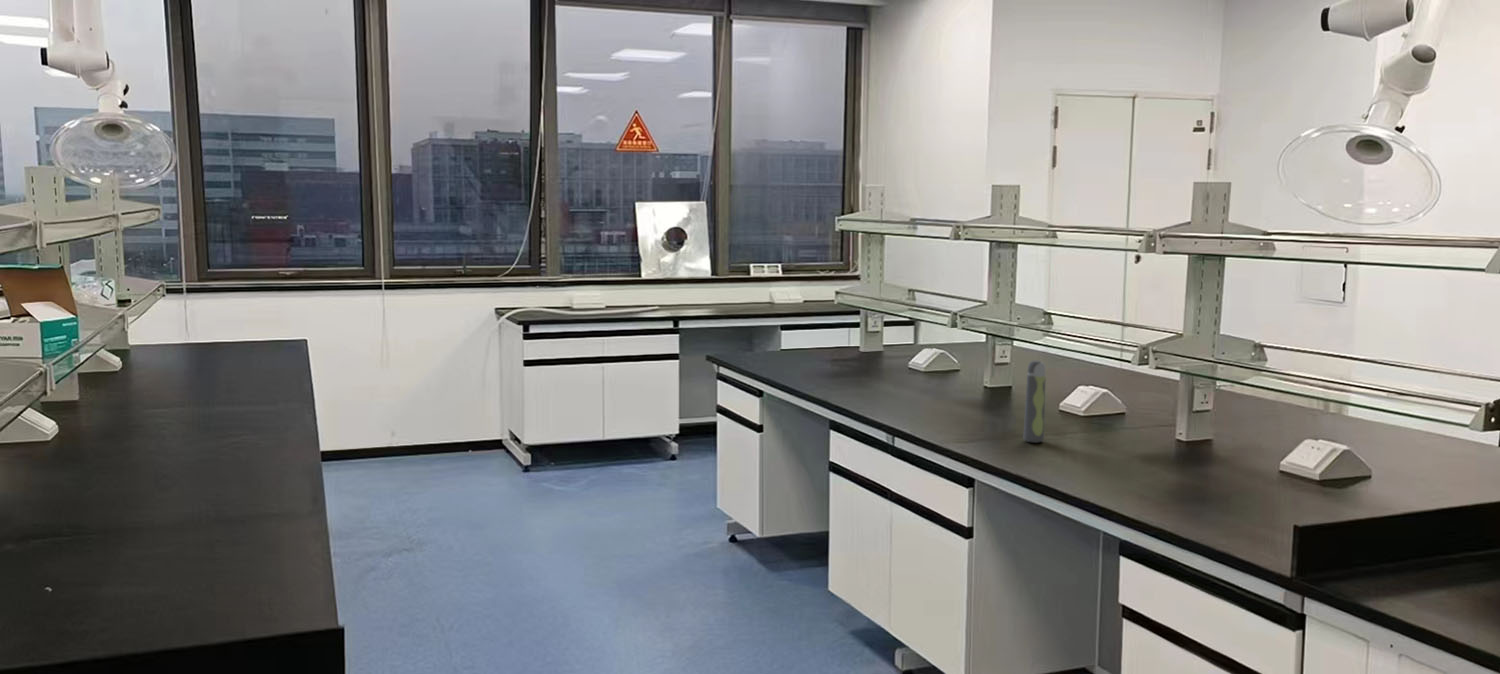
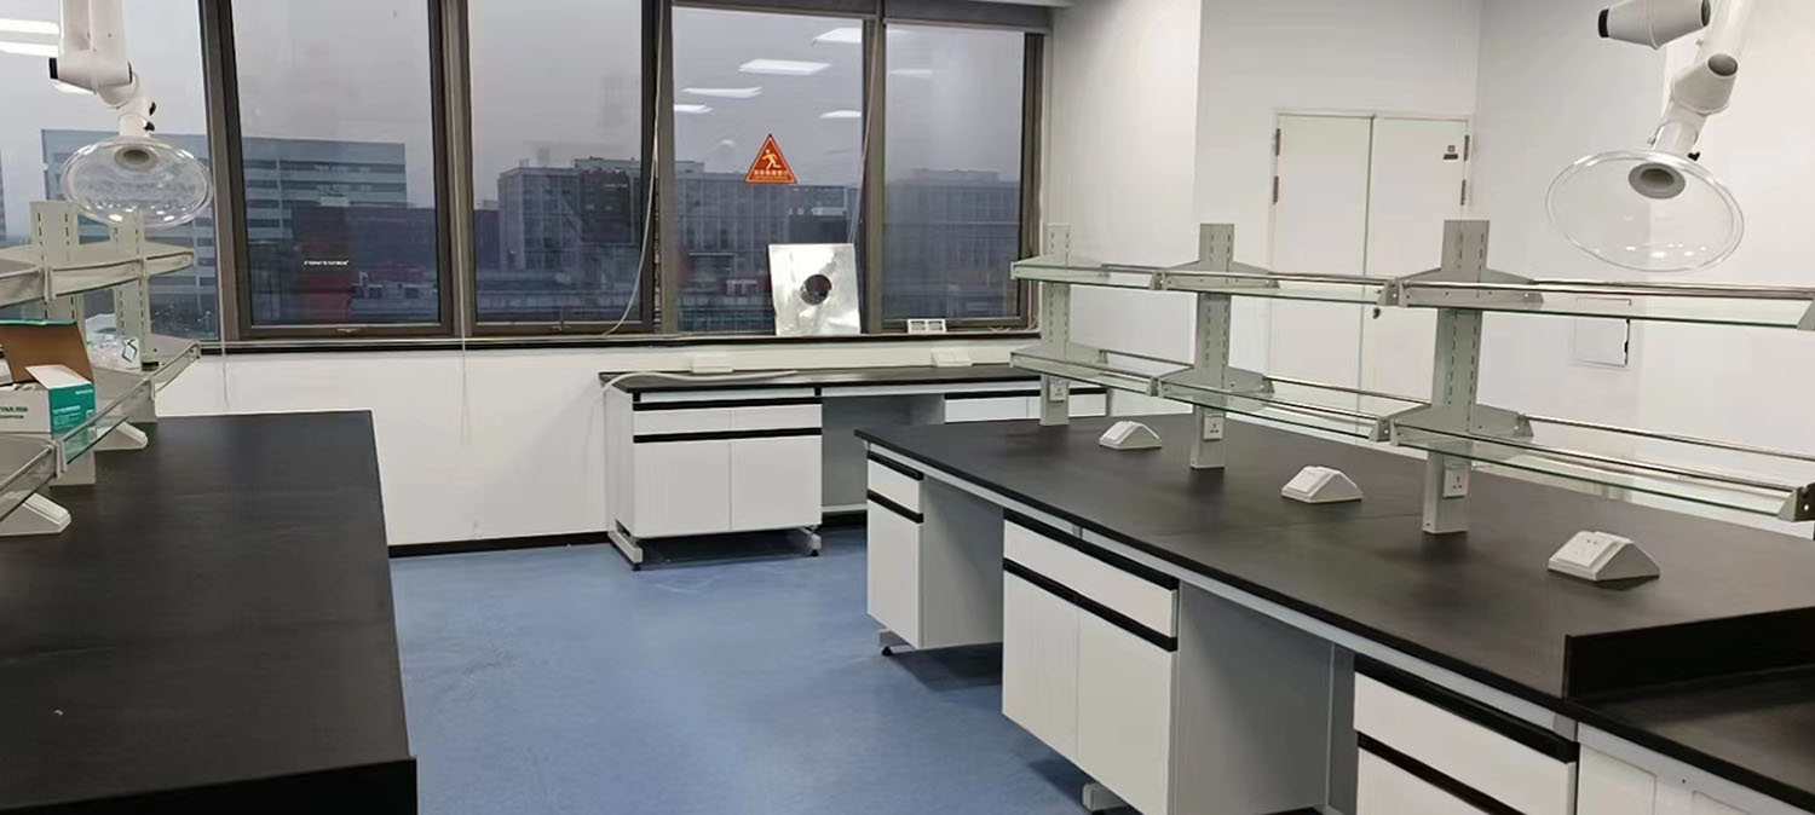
- spray bottle [1023,360,1047,444]
